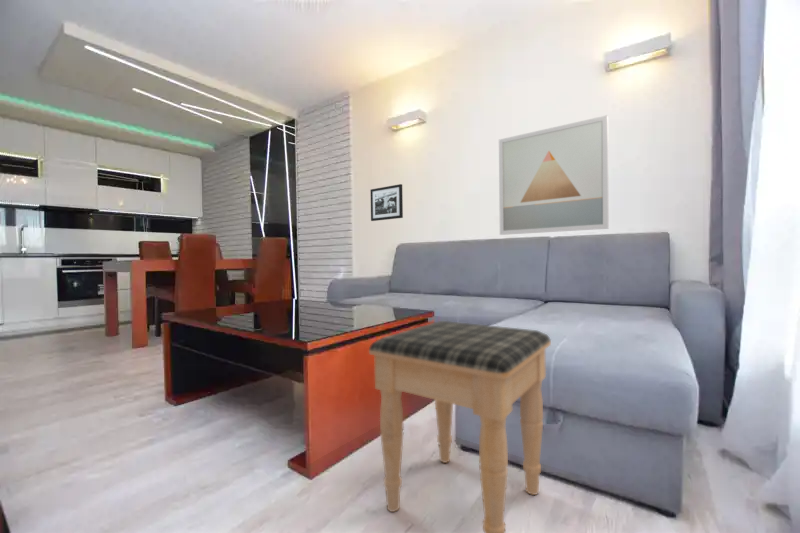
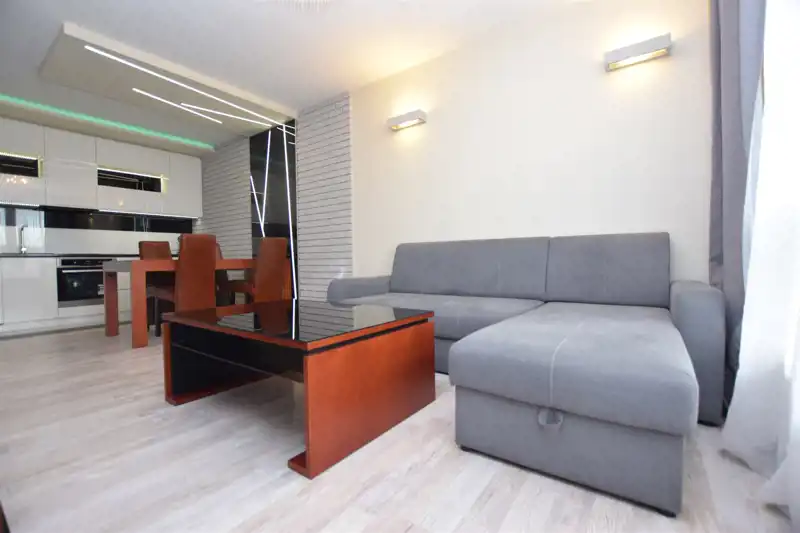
- picture frame [369,183,404,222]
- footstool [368,320,552,533]
- wall art [498,114,610,236]
